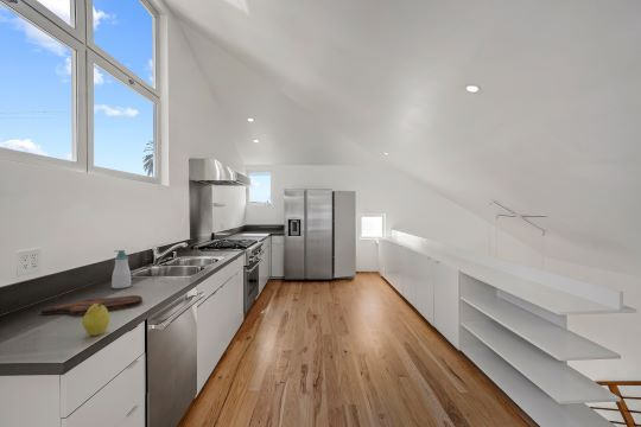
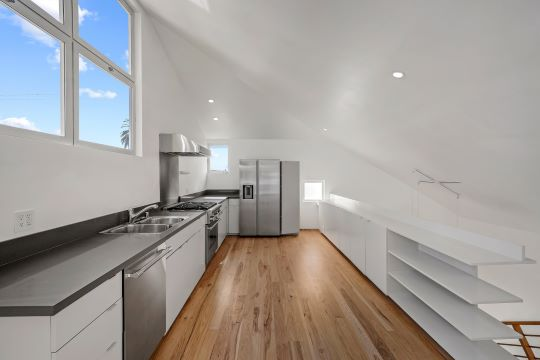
- fruit [81,304,112,337]
- cutting board [40,294,144,316]
- soap bottle [110,249,132,289]
